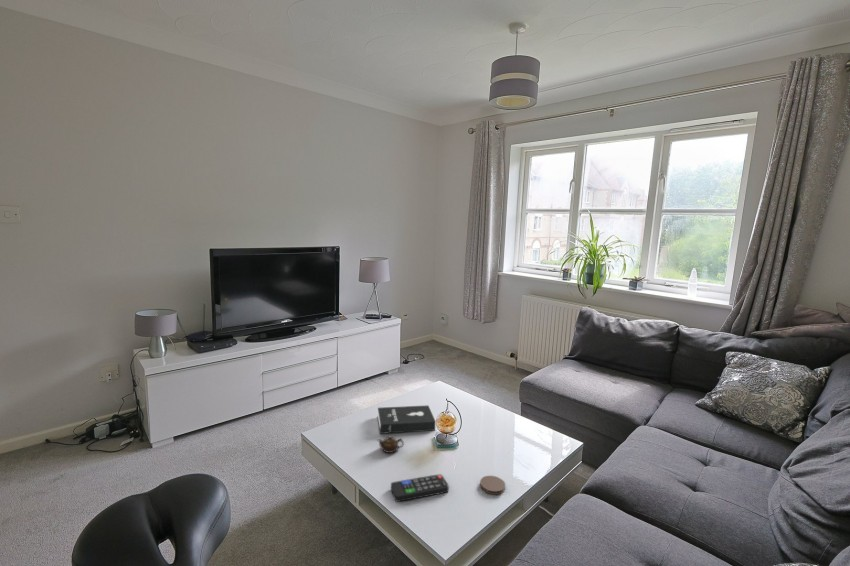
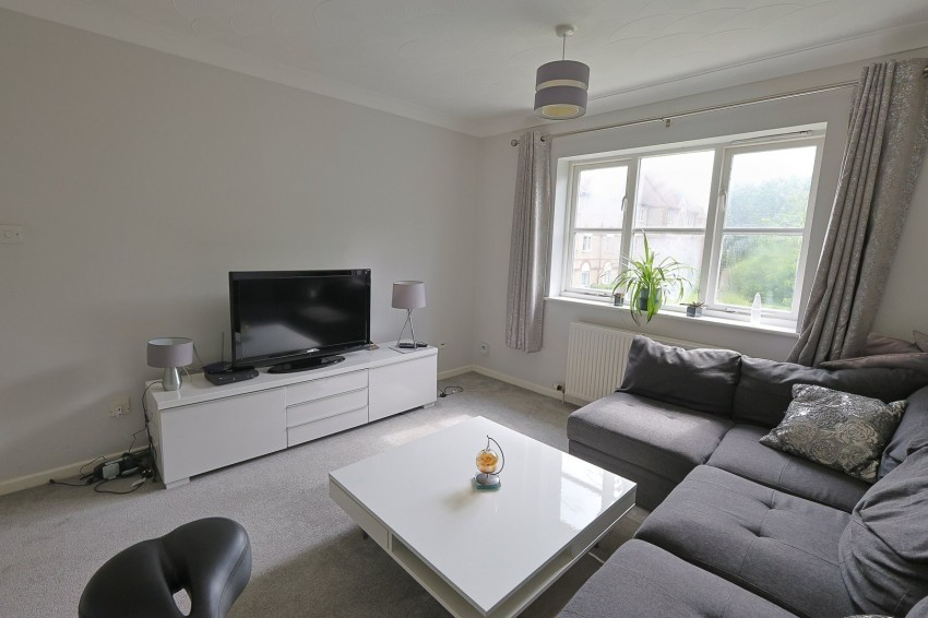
- remote control [390,473,450,503]
- booklet [377,404,437,435]
- coaster [479,475,506,496]
- teapot [377,435,405,454]
